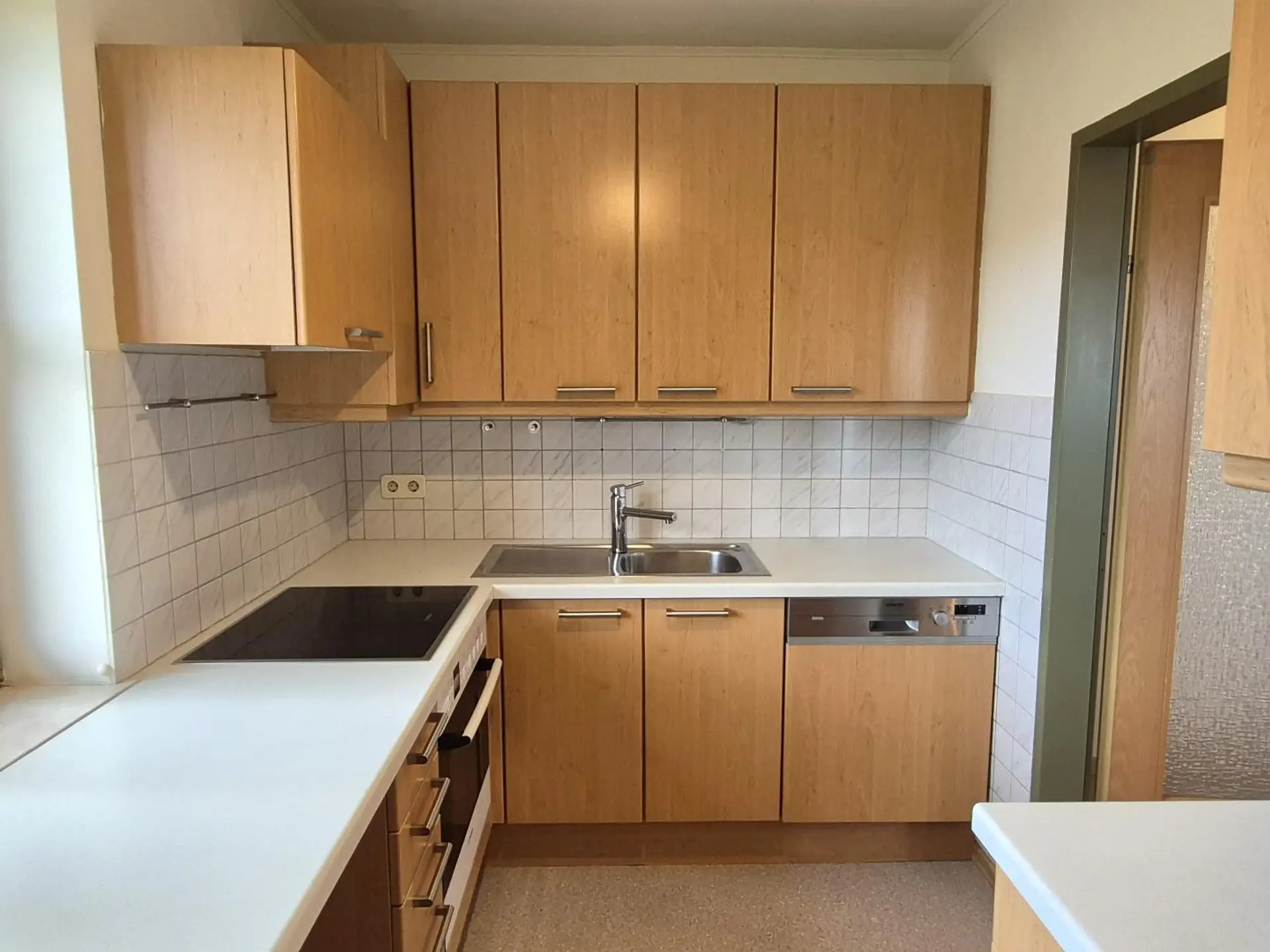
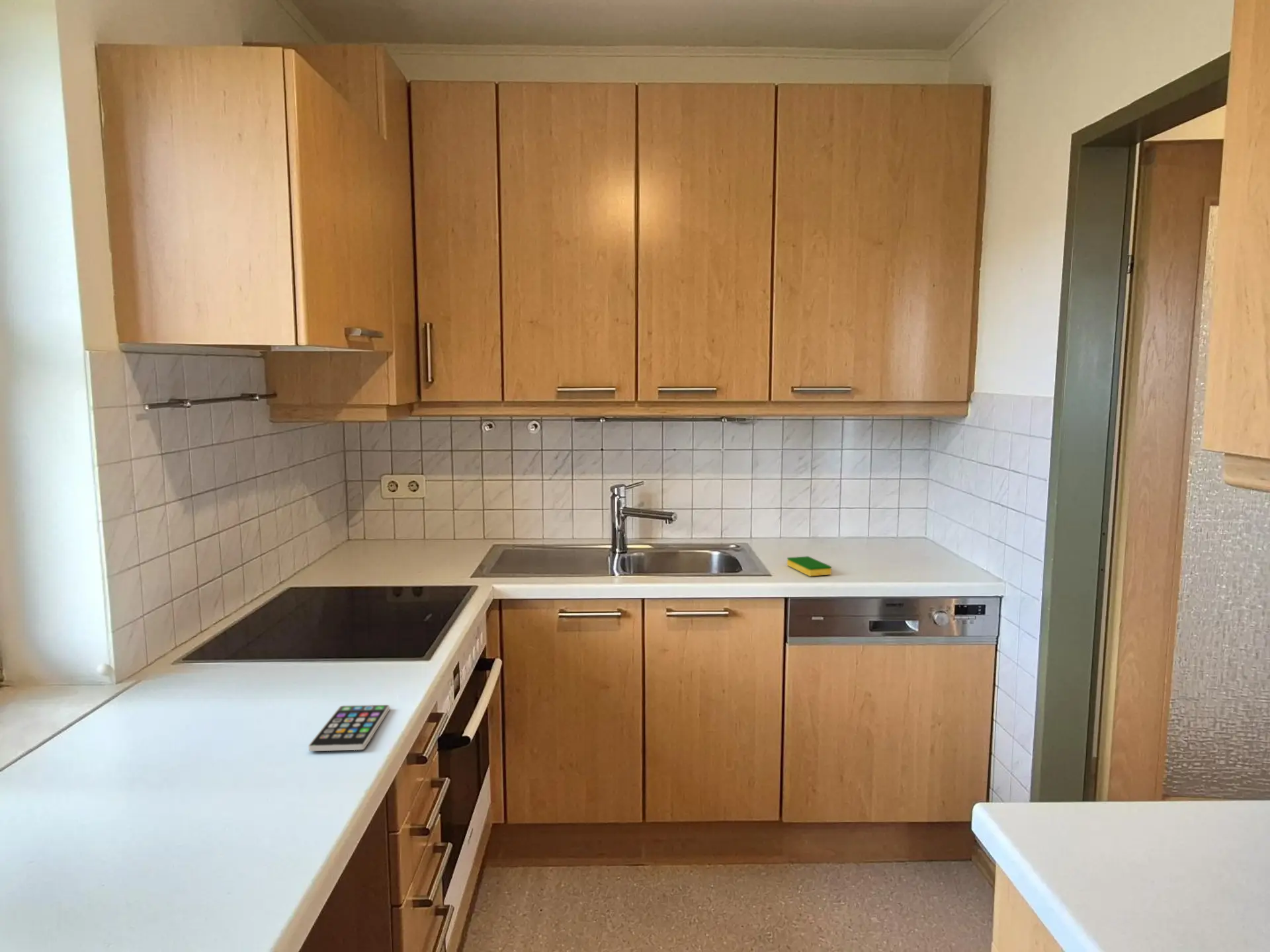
+ smartphone [308,704,390,752]
+ dish sponge [786,555,832,577]
